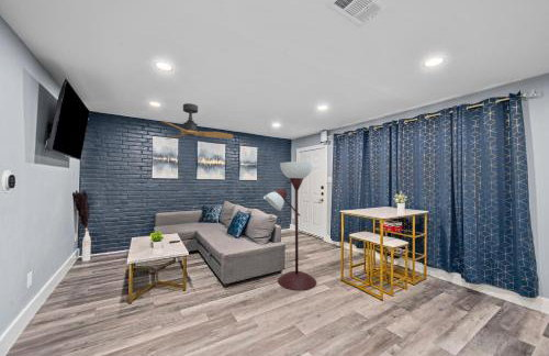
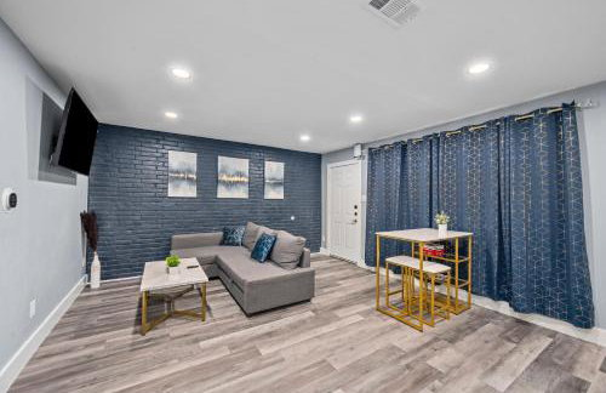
- ceiling fan [160,102,235,141]
- floor lamp [264,160,317,291]
